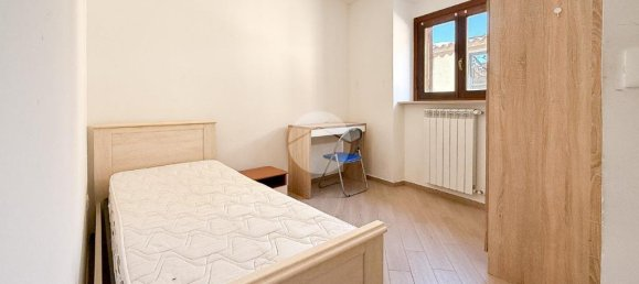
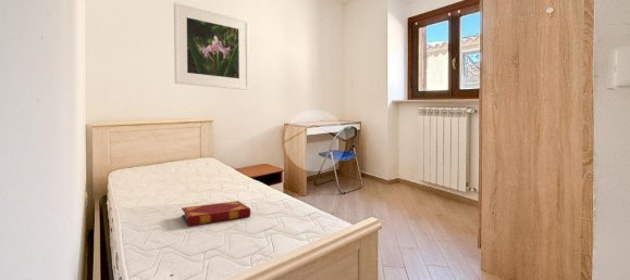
+ hardback book [181,200,251,227]
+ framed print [173,2,250,91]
